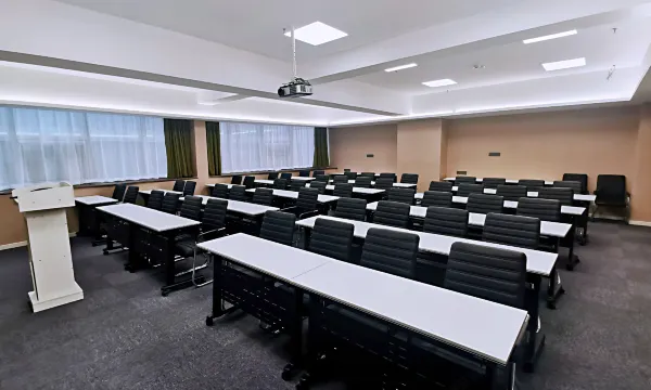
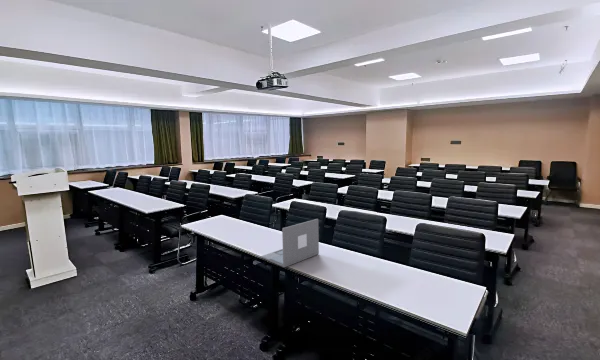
+ laptop [260,218,320,268]
